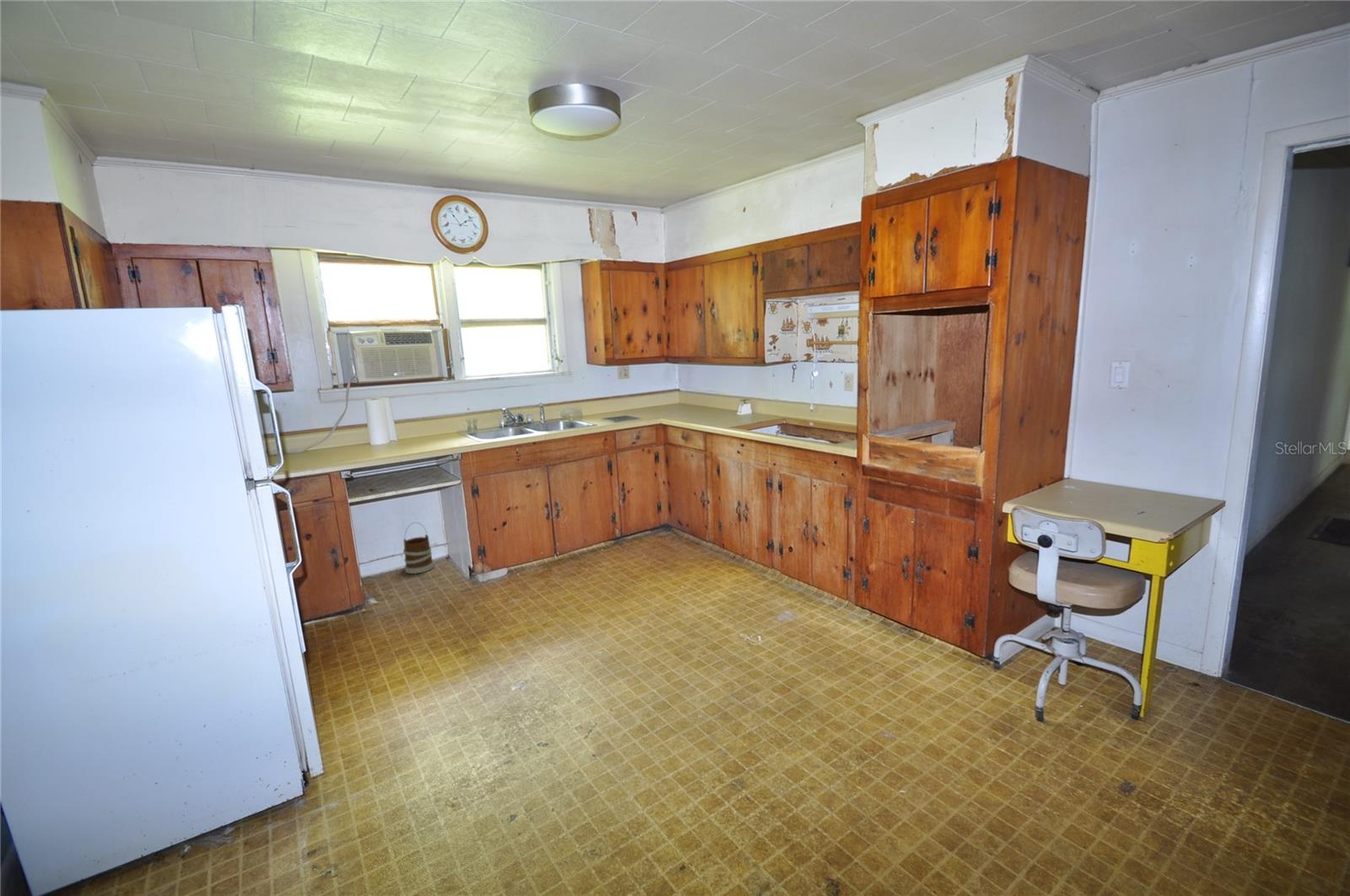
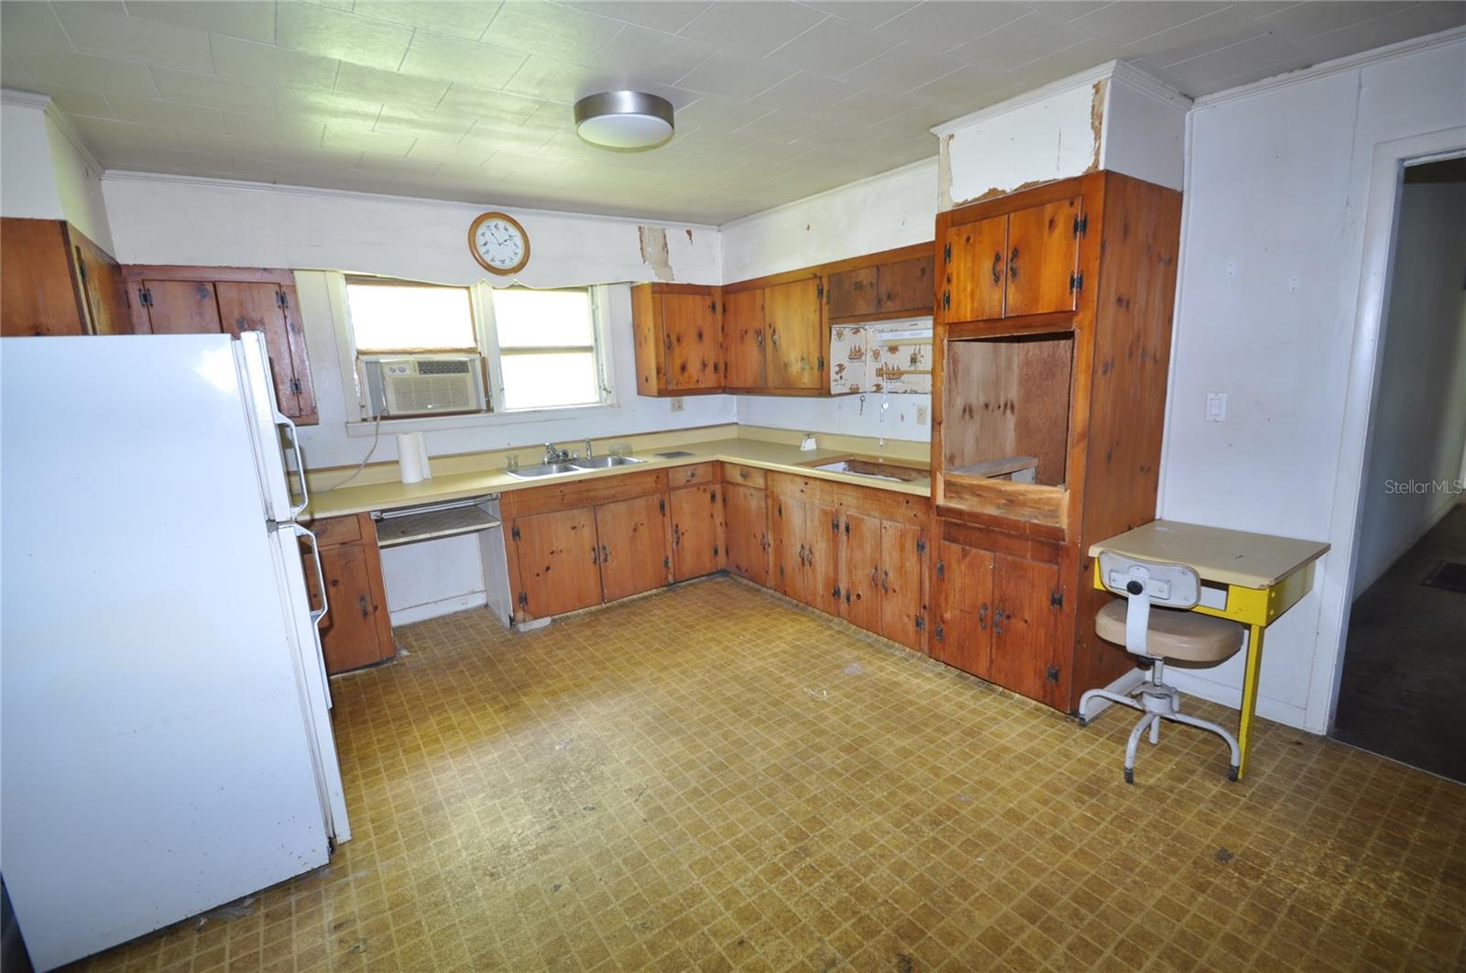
- wooden bucket [402,521,435,575]
